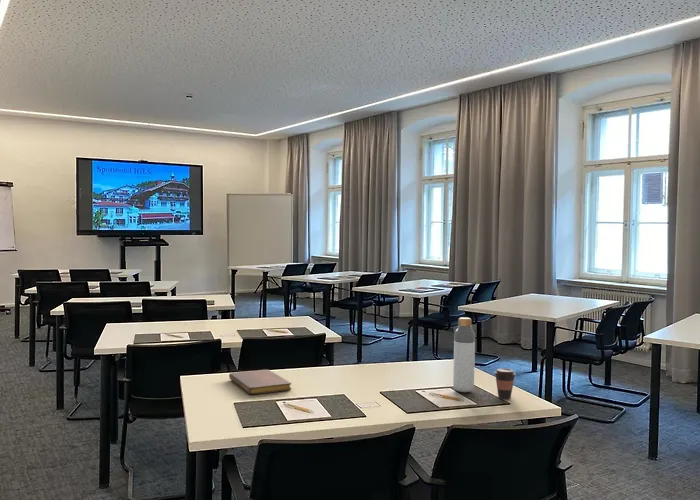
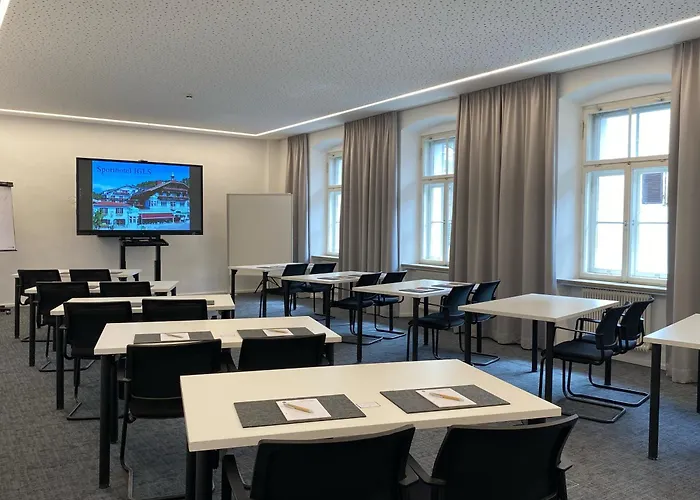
- bottle [452,316,476,393]
- notebook [228,369,292,396]
- coffee cup [493,367,517,400]
